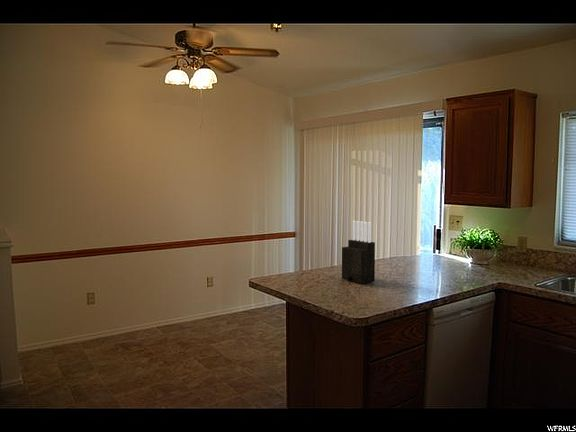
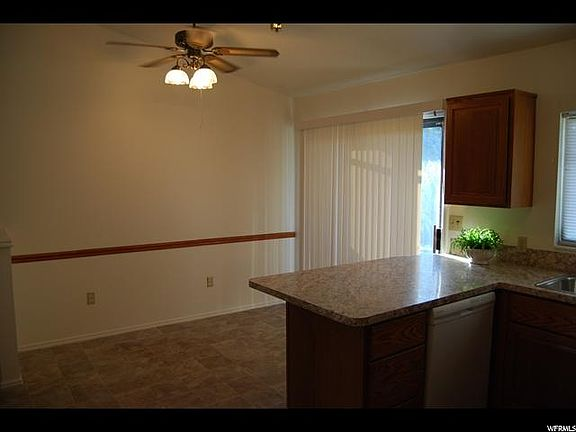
- knife block [341,220,376,285]
